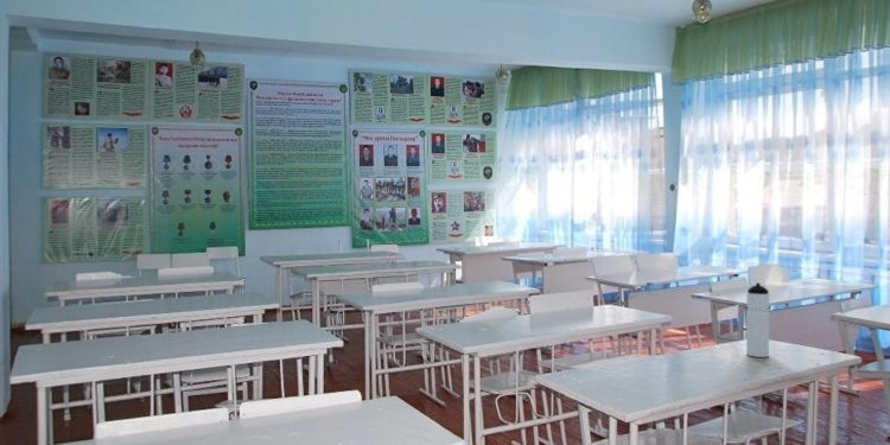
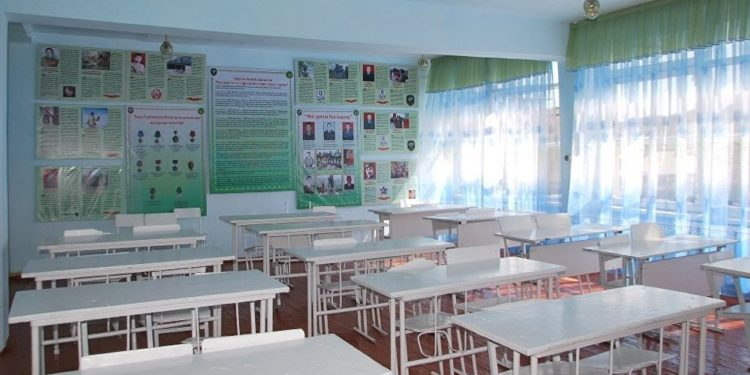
- water bottle [745,282,770,358]
